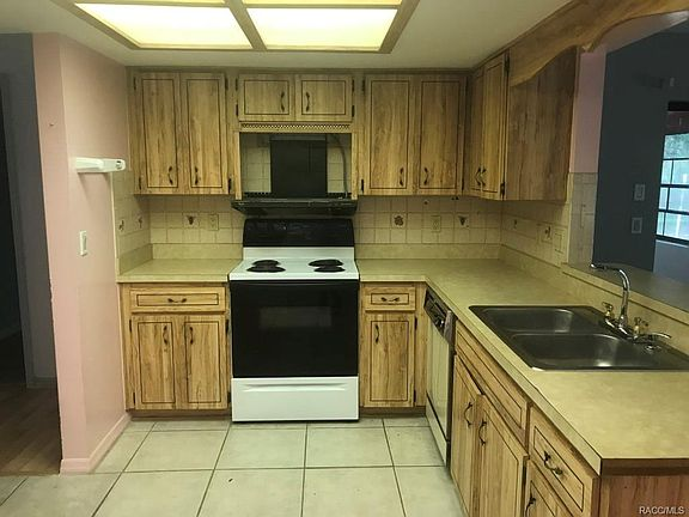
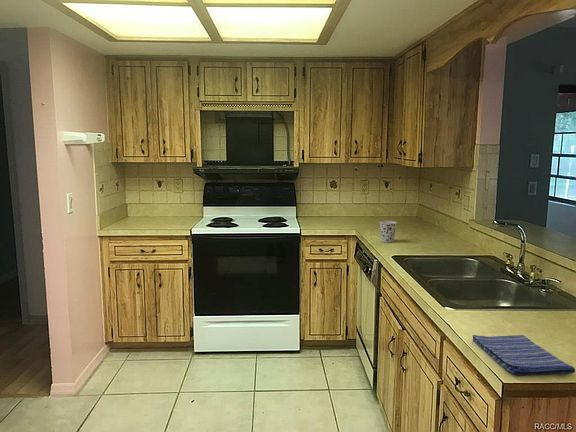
+ cup [379,220,398,243]
+ dish towel [472,334,576,377]
